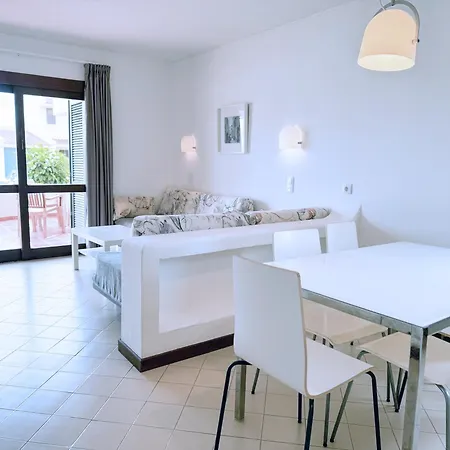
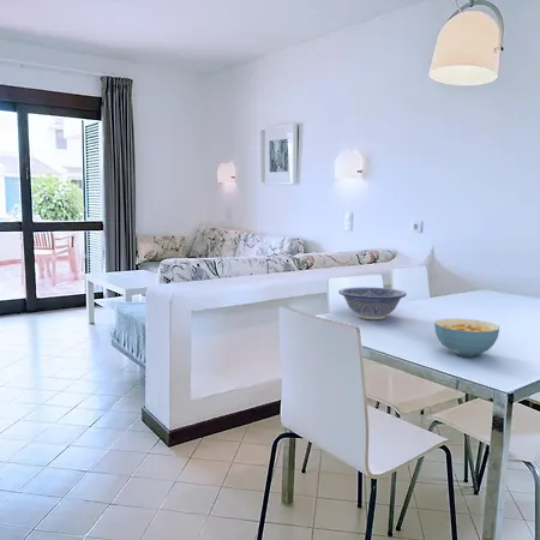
+ cereal bowl [433,318,500,358]
+ decorative bowl [337,286,408,320]
